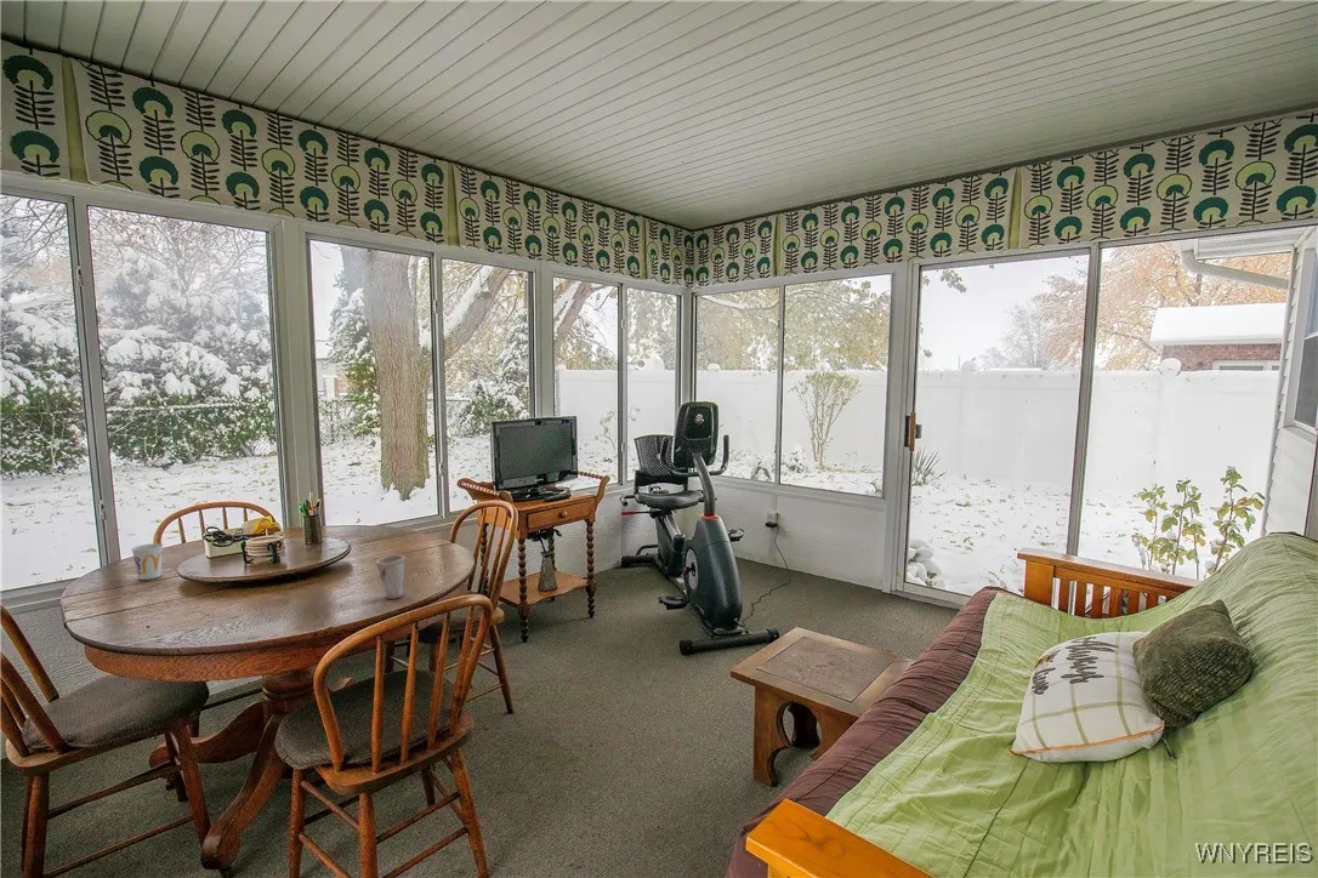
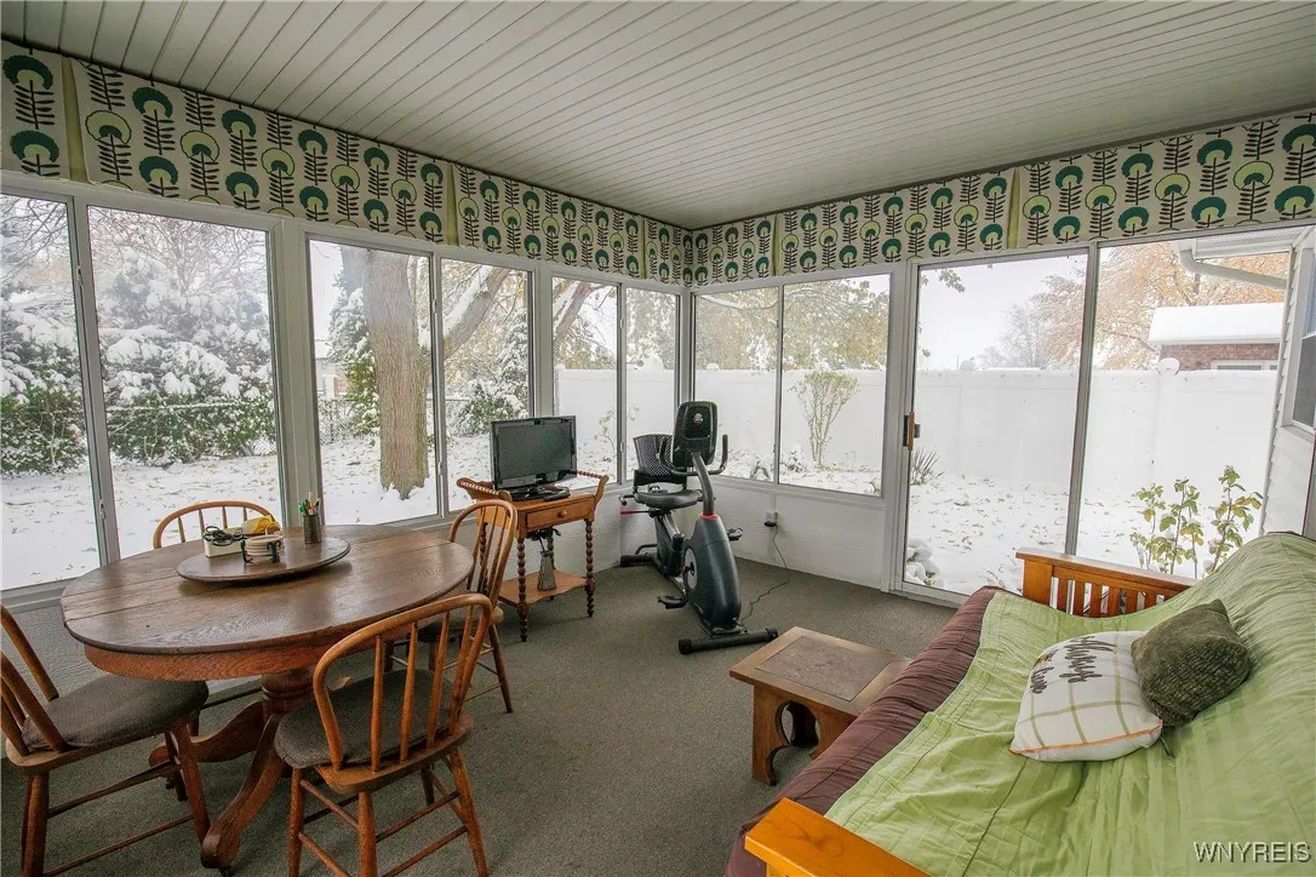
- cup [374,554,407,600]
- cup [130,542,165,581]
